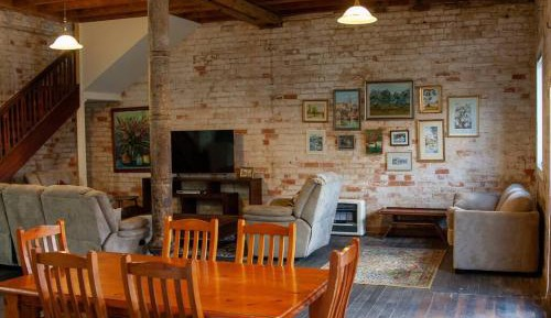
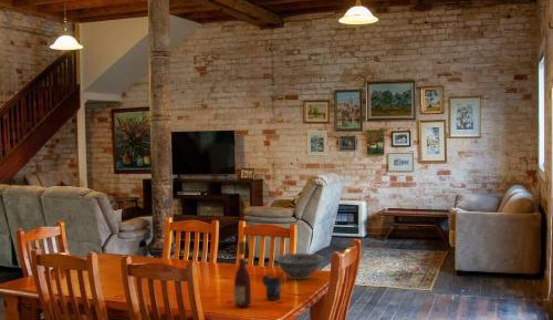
+ mug [261,275,283,301]
+ wine bottle [232,240,252,308]
+ decorative bowl [272,252,325,280]
